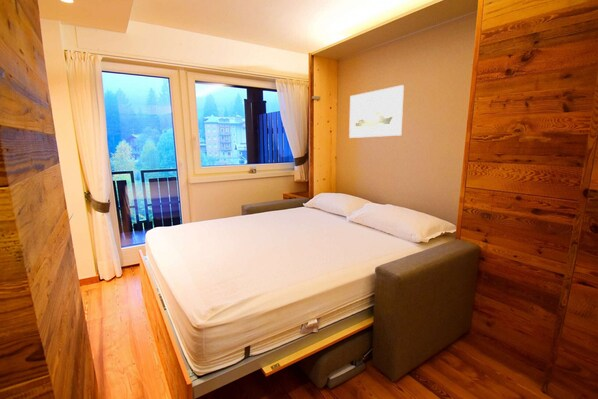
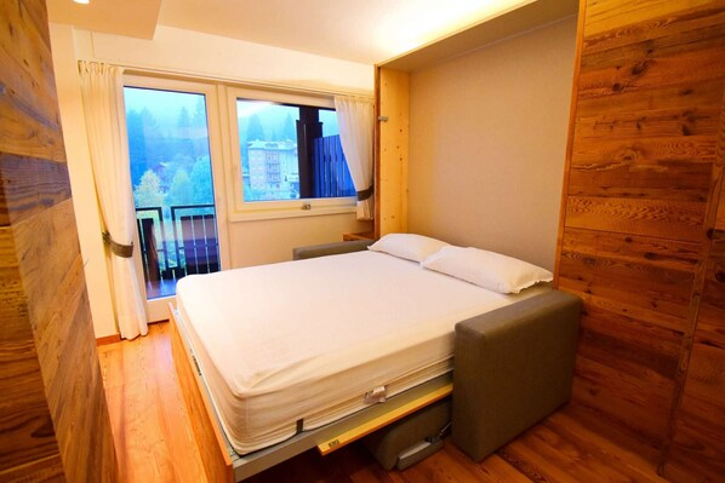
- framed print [348,84,405,139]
